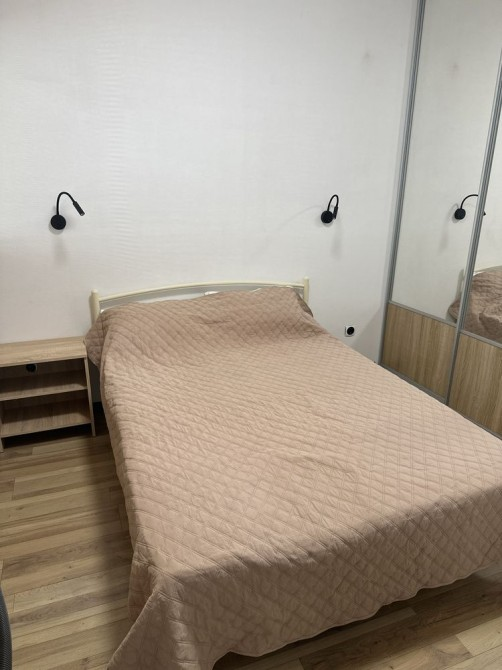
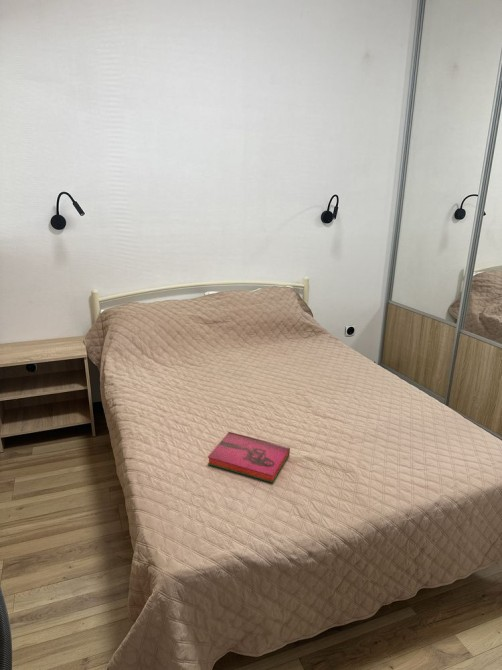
+ hardback book [207,431,291,484]
